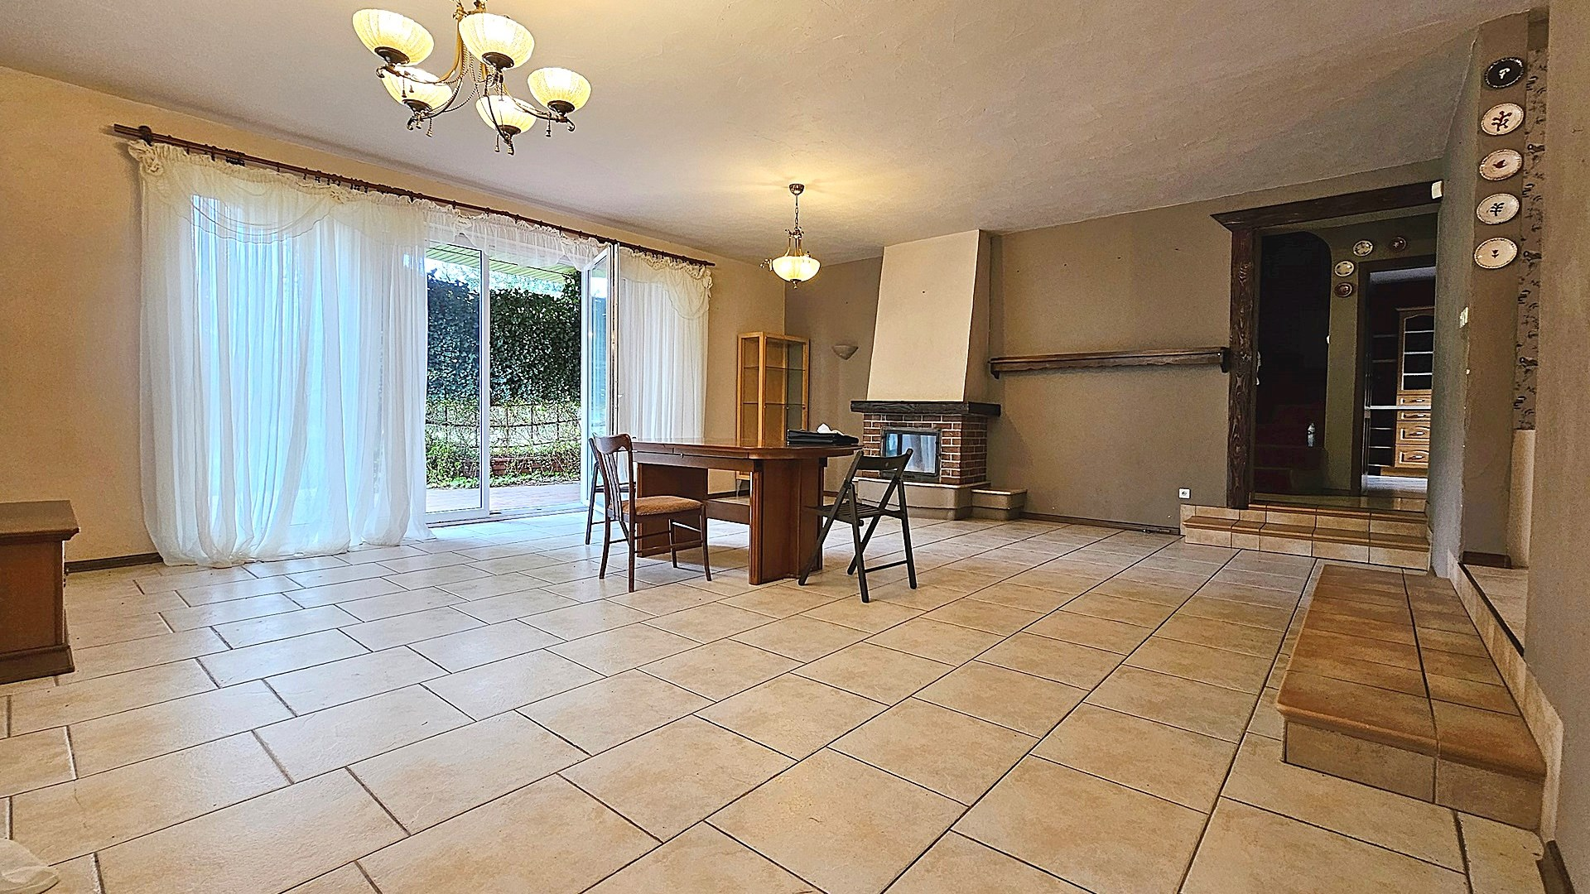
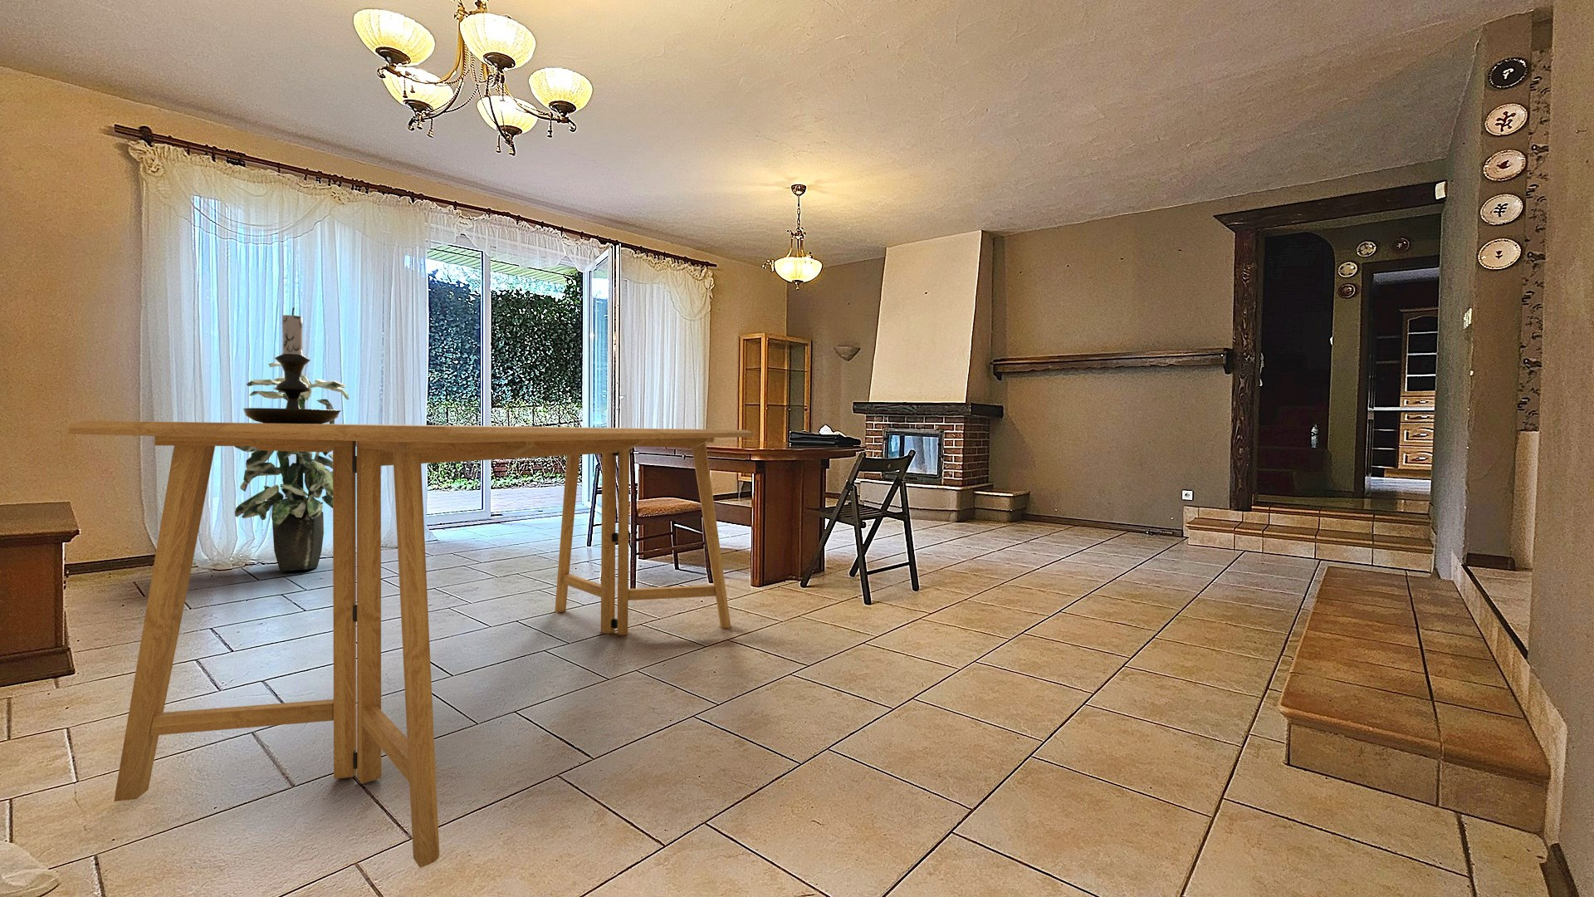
+ dining table [67,419,753,869]
+ indoor plant [233,361,349,572]
+ candle holder [242,307,342,425]
